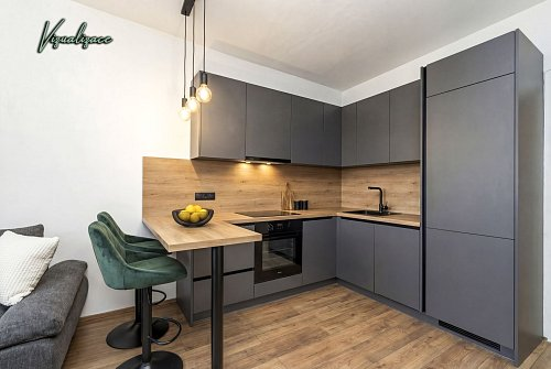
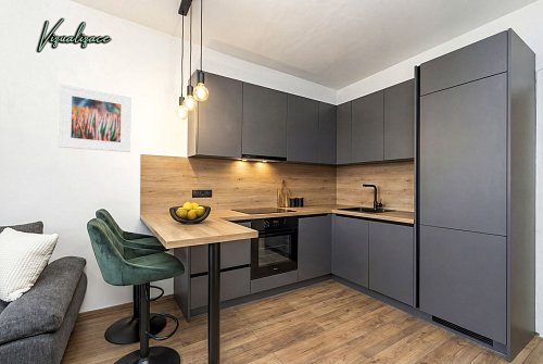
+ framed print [56,83,132,153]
